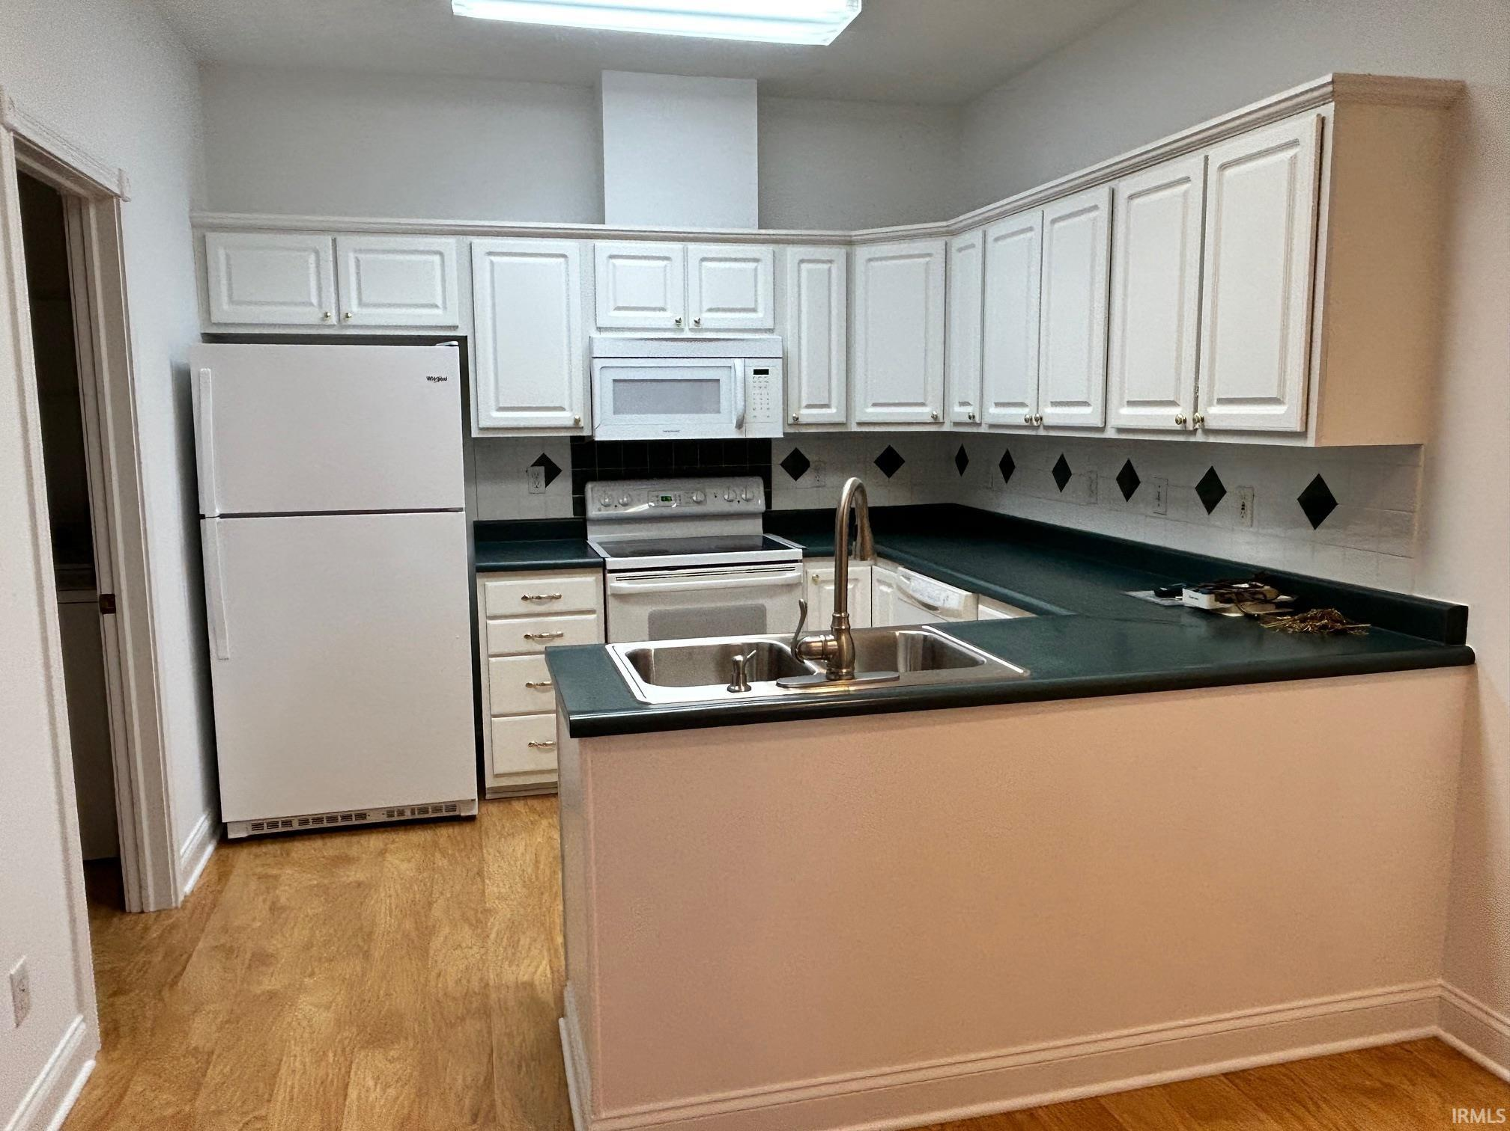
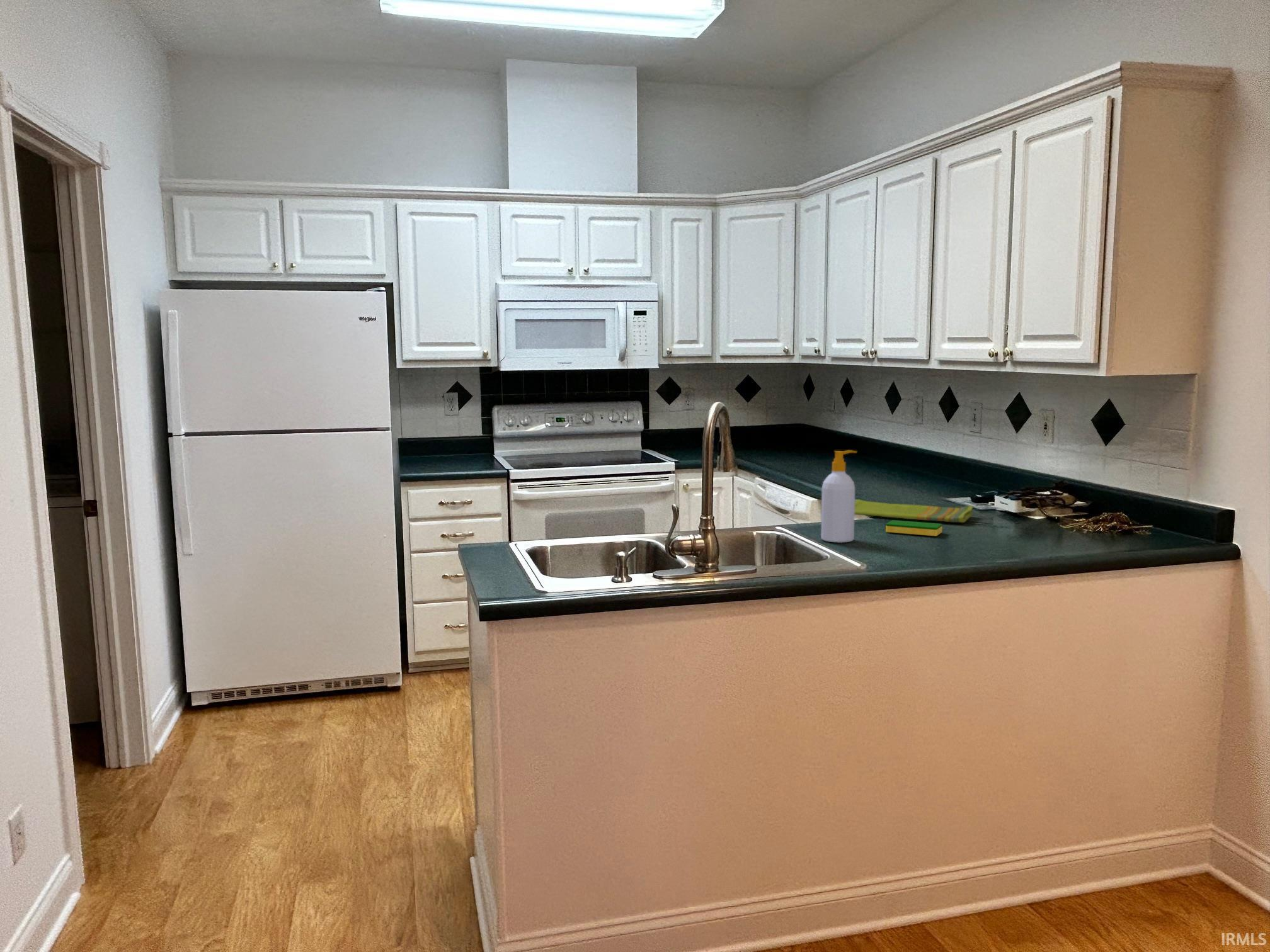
+ soap bottle [820,450,857,543]
+ dish sponge [885,519,943,536]
+ dish towel [854,499,973,523]
